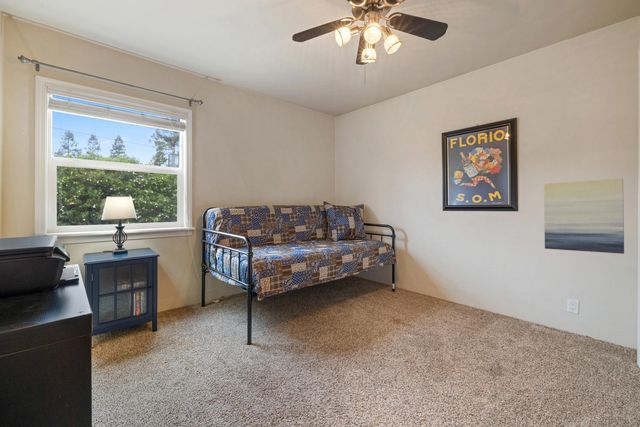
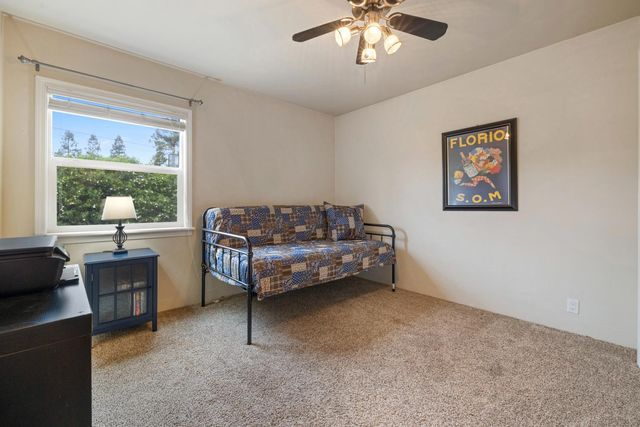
- wall art [543,178,625,255]
